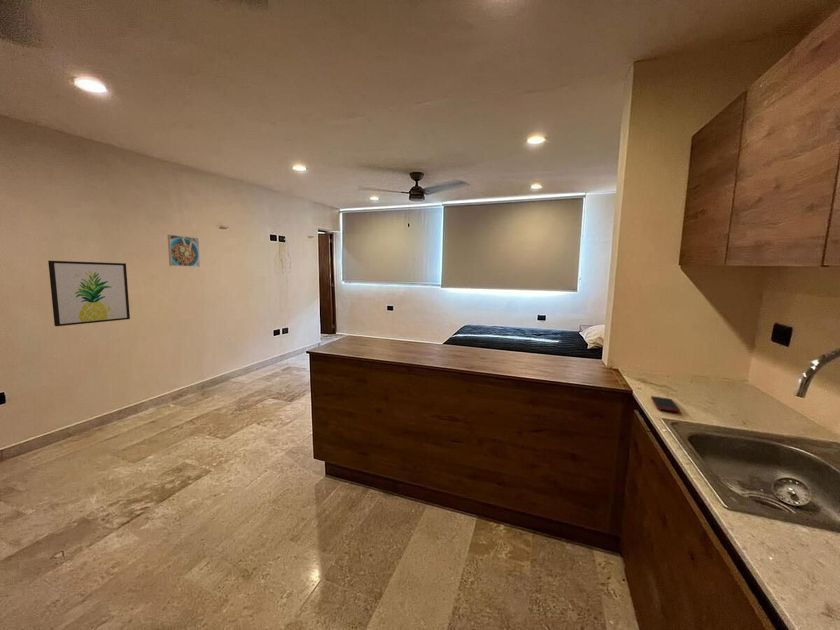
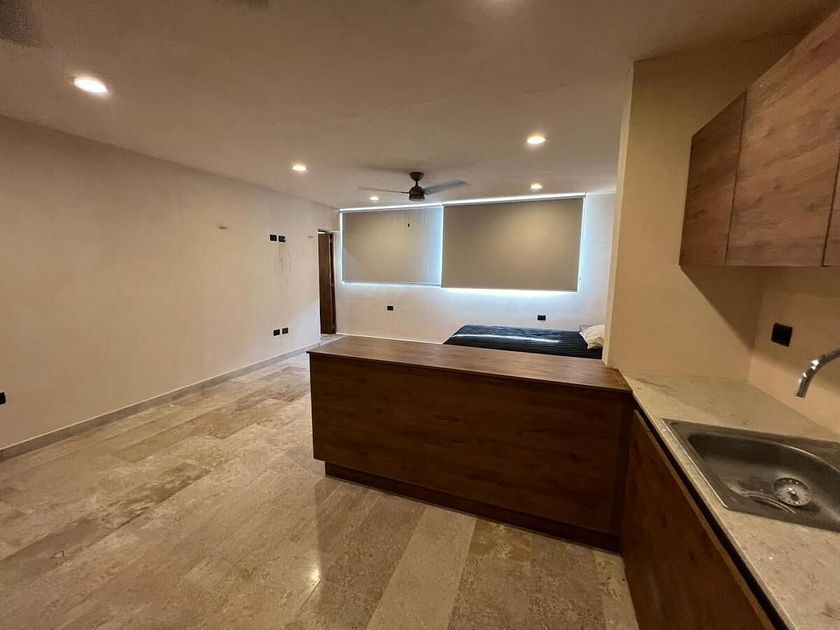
- cell phone [650,395,681,413]
- wall art [47,260,131,327]
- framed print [167,234,201,268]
